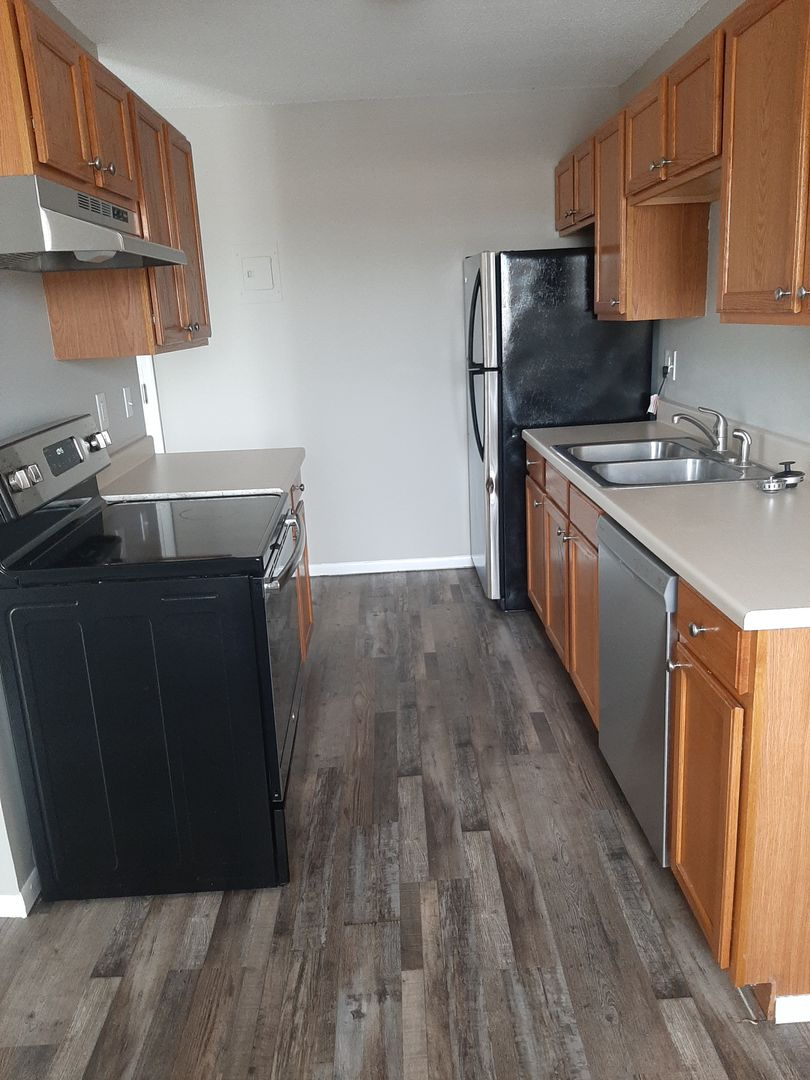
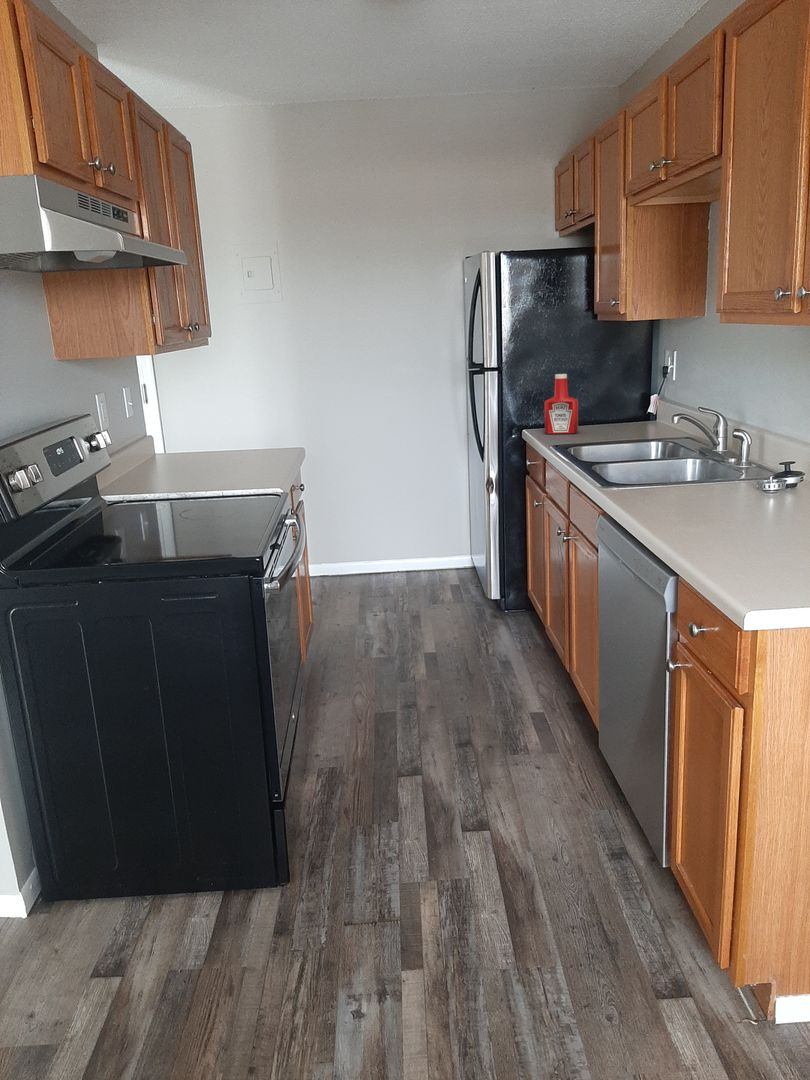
+ soap bottle [544,373,579,435]
